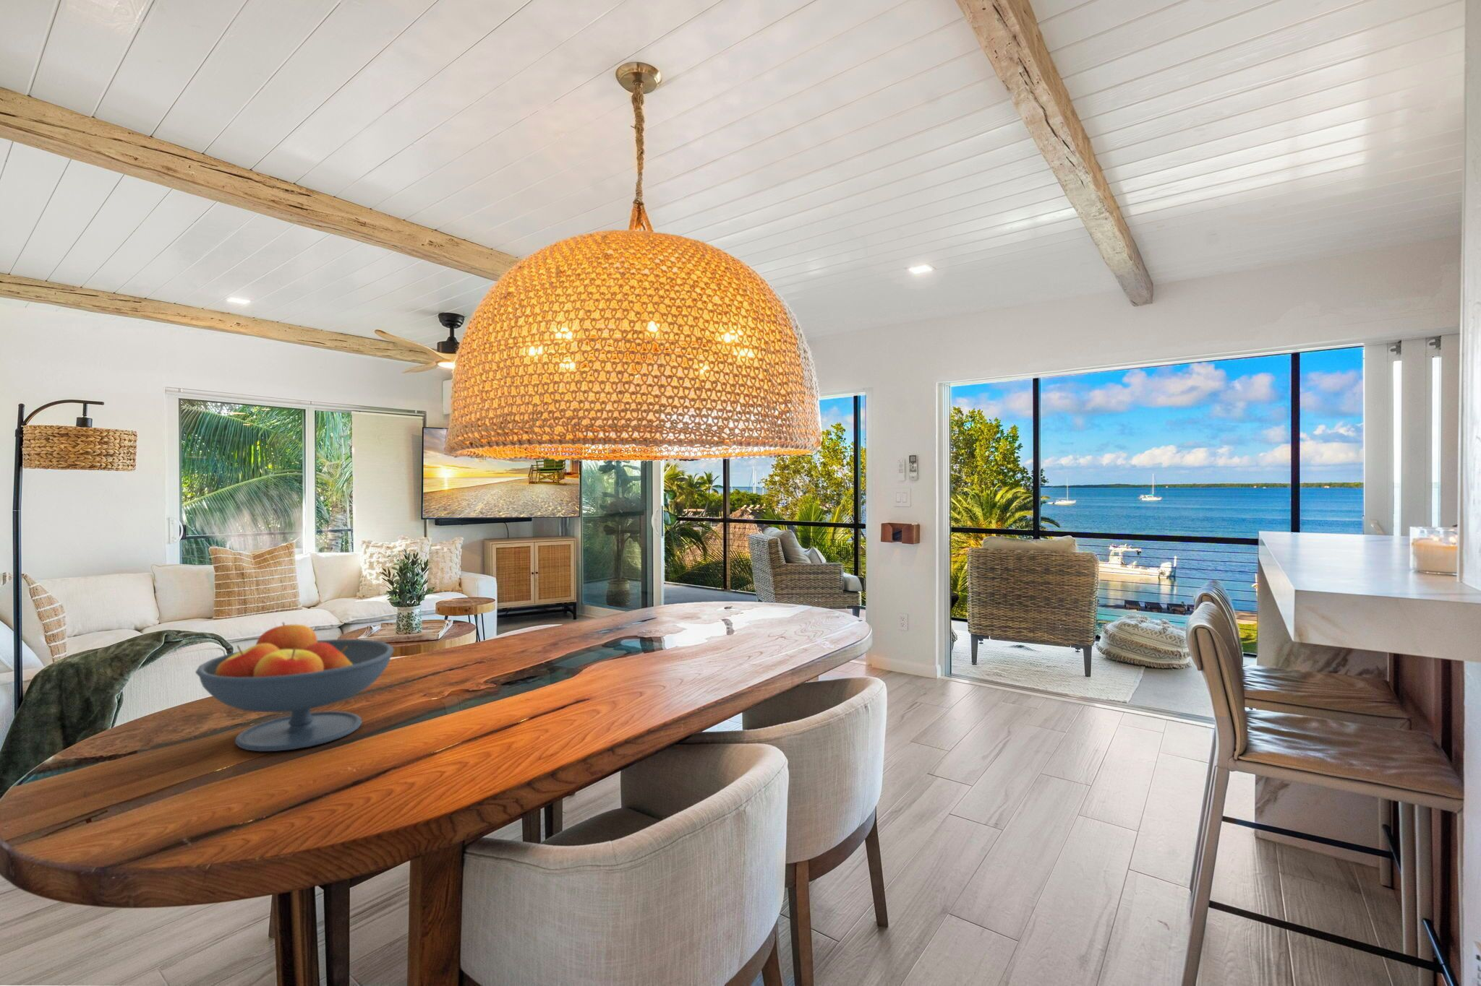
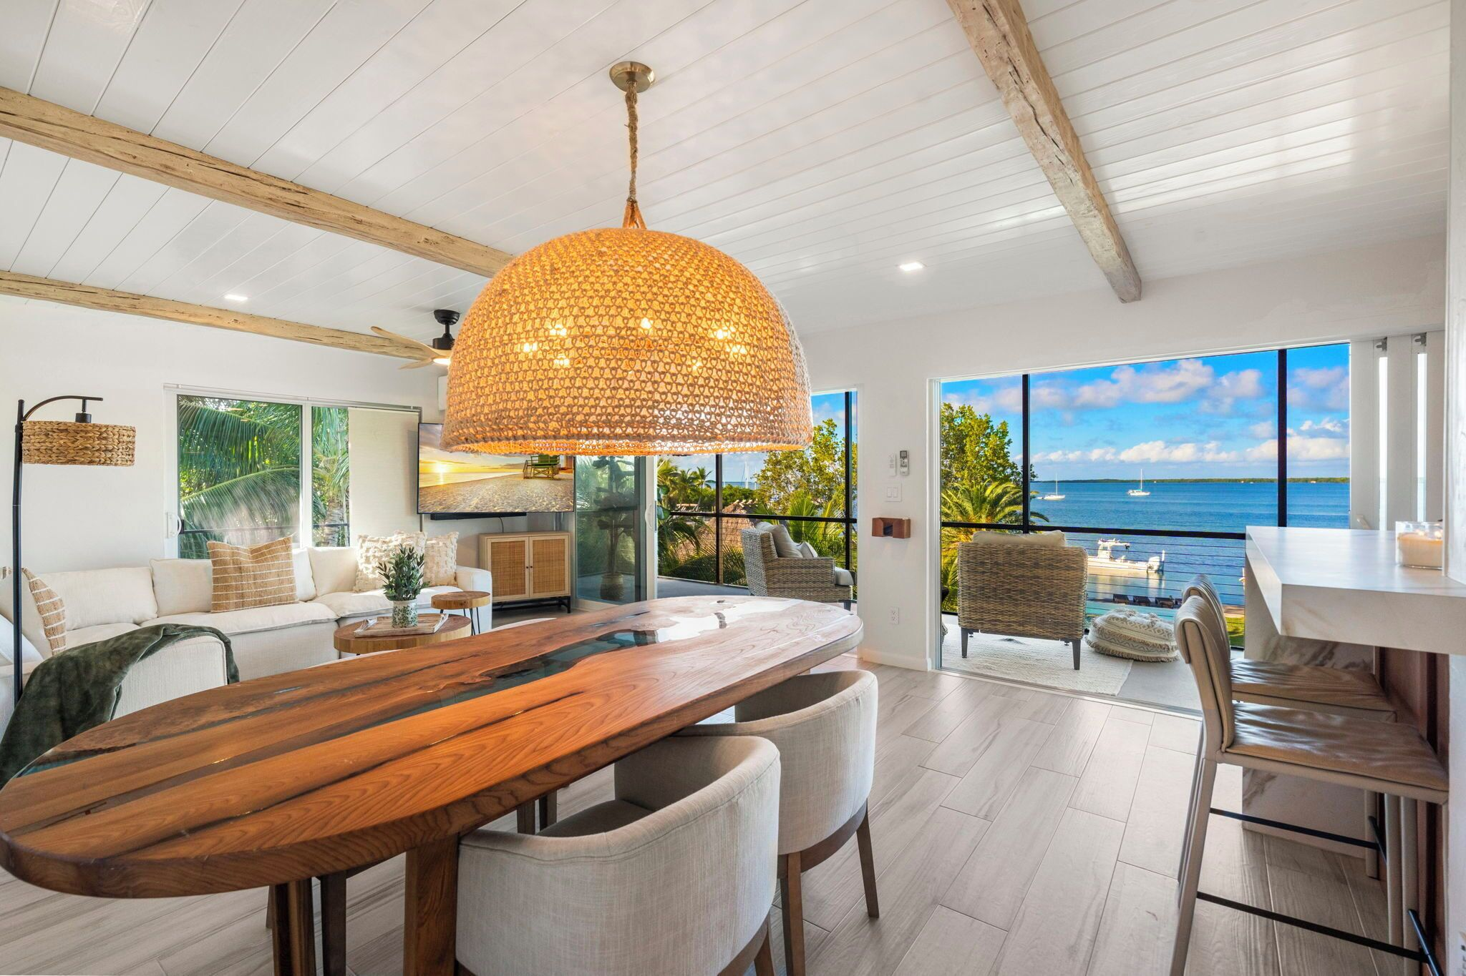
- fruit bowl [195,622,395,752]
